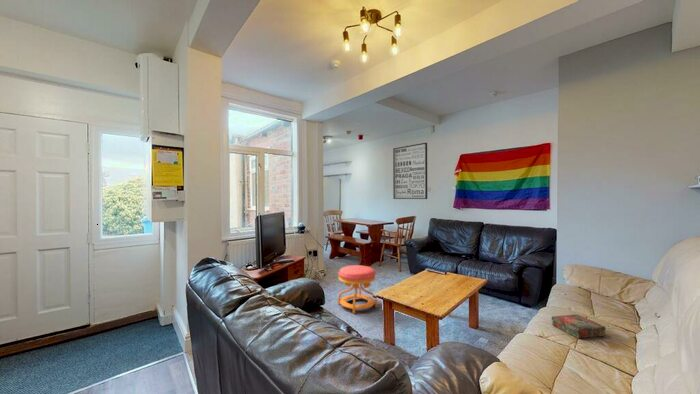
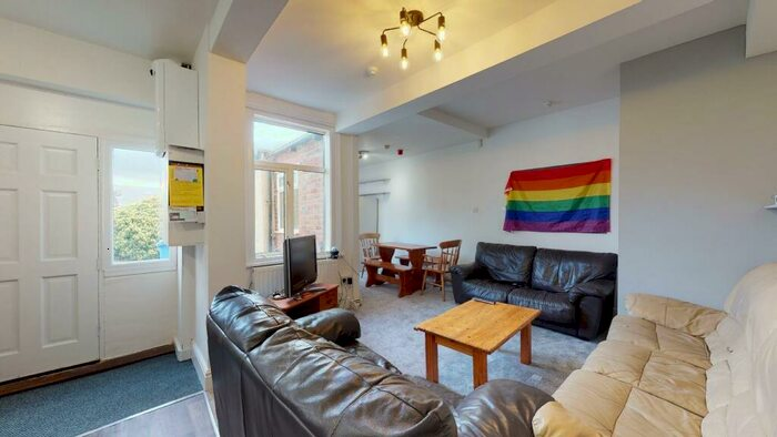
- wall art [392,142,428,200]
- stool [337,264,378,315]
- book [551,313,607,339]
